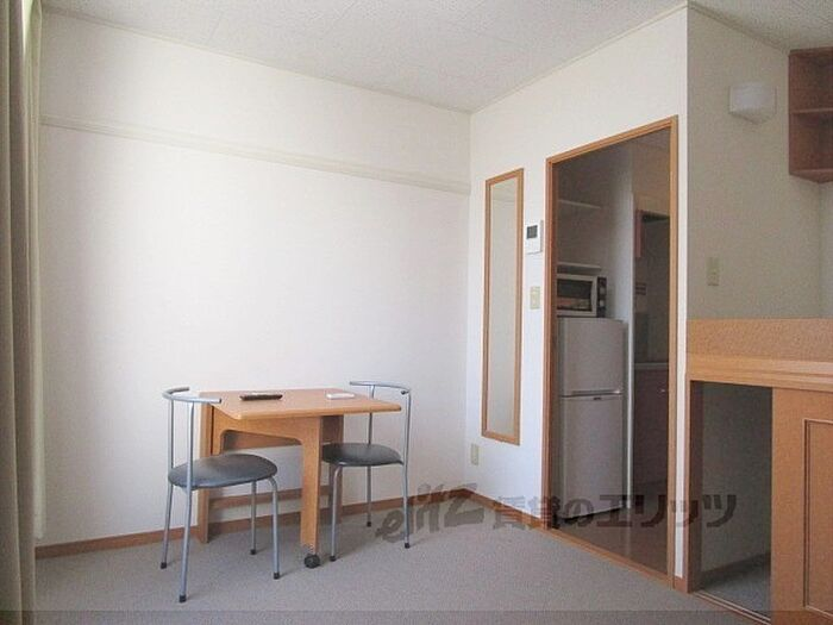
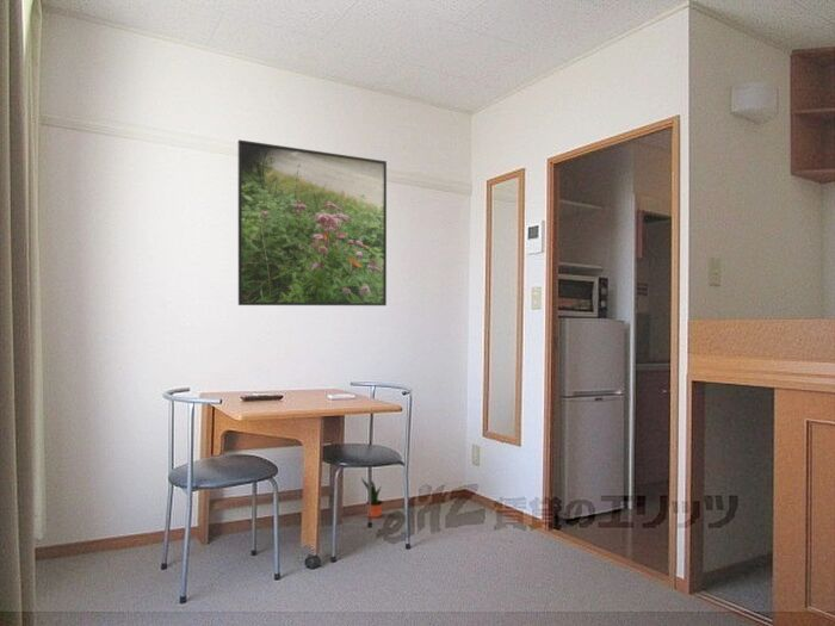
+ potted plant [360,477,384,519]
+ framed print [237,138,388,306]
